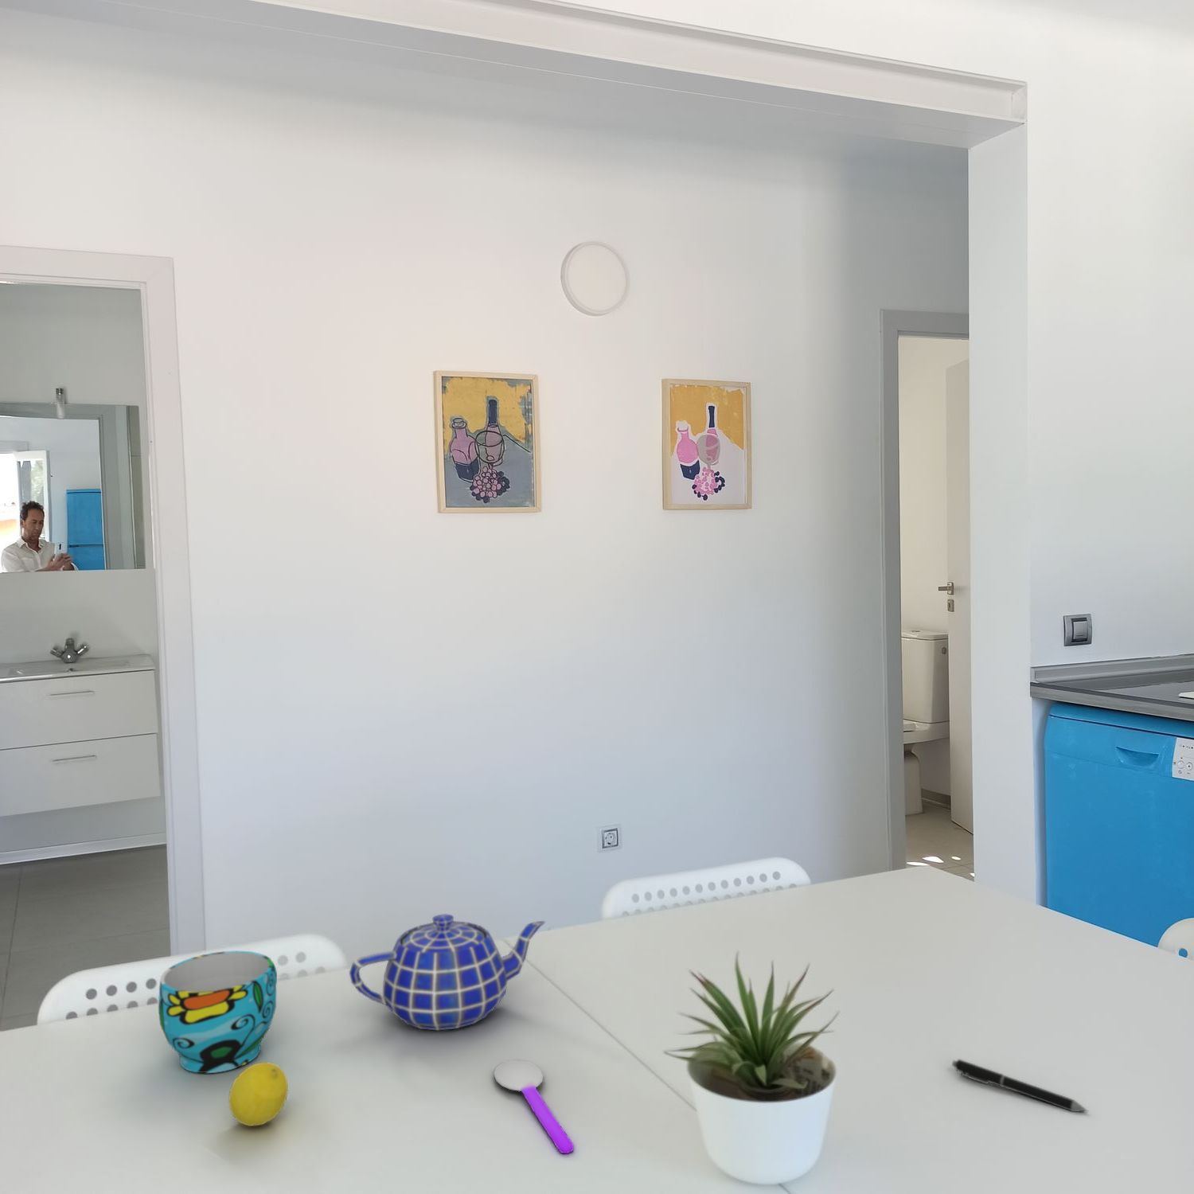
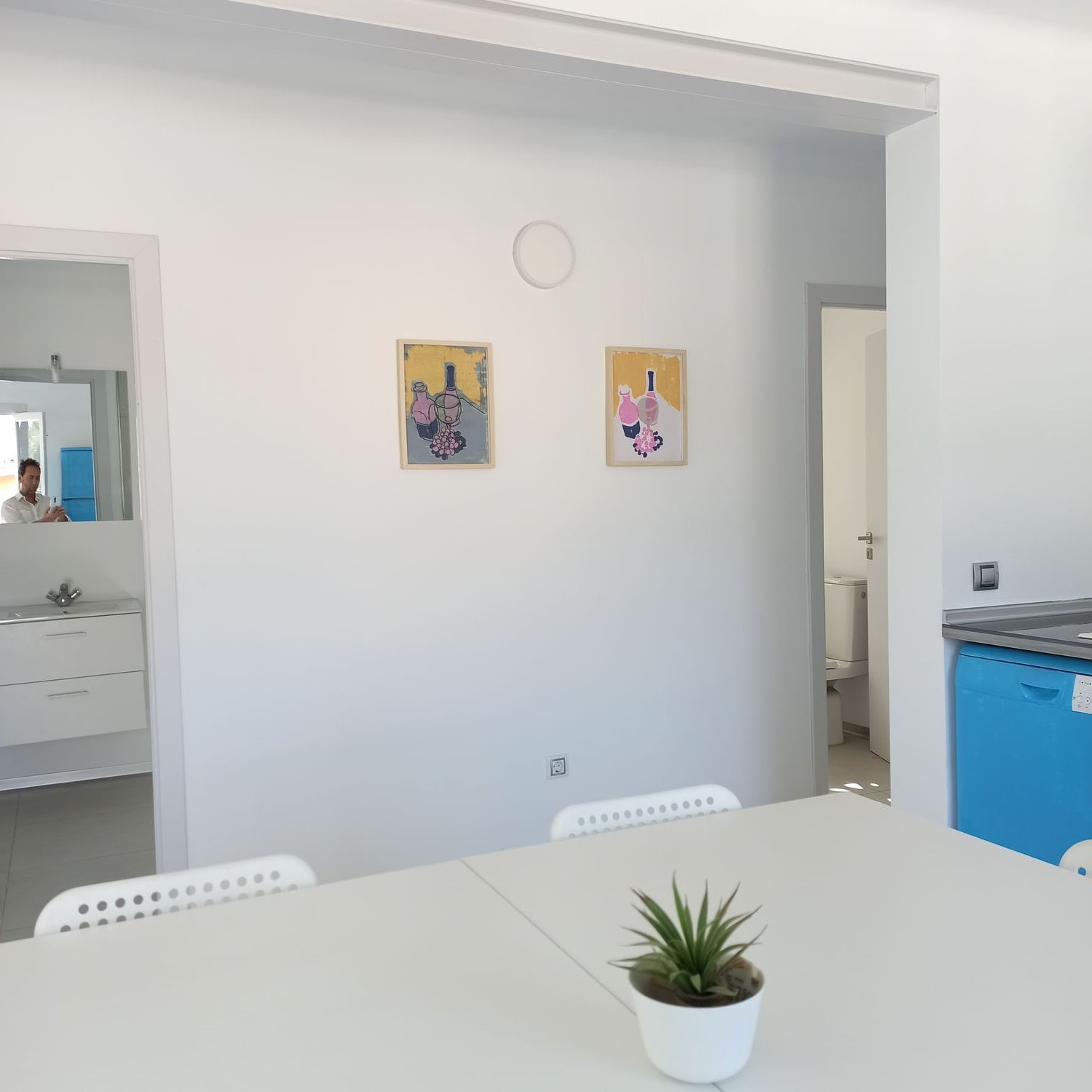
- pen [951,1058,1089,1112]
- fruit [227,1062,289,1127]
- cup [157,950,278,1074]
- teapot [349,914,546,1031]
- spoon [493,1058,575,1155]
